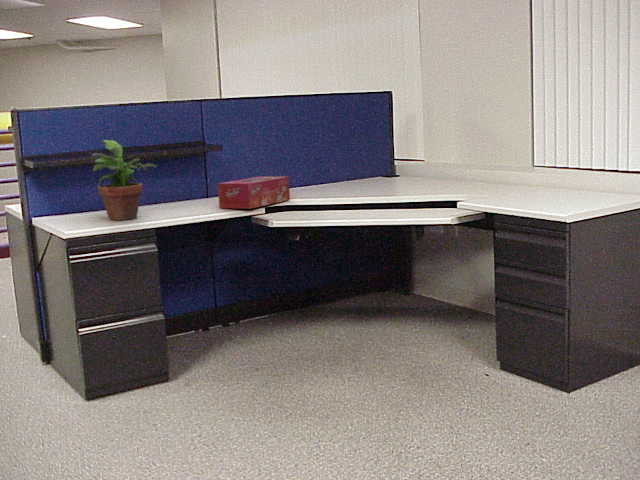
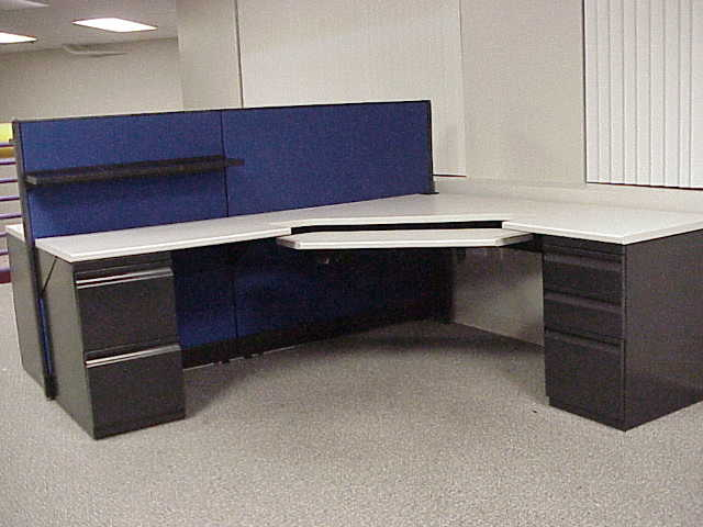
- potted plant [91,139,157,221]
- tissue box [217,175,291,210]
